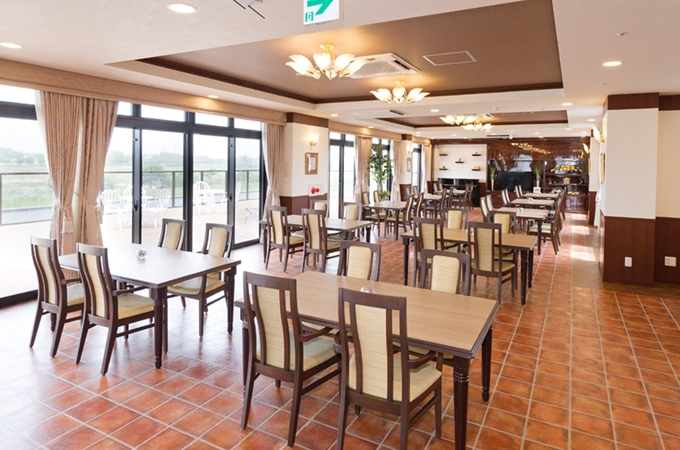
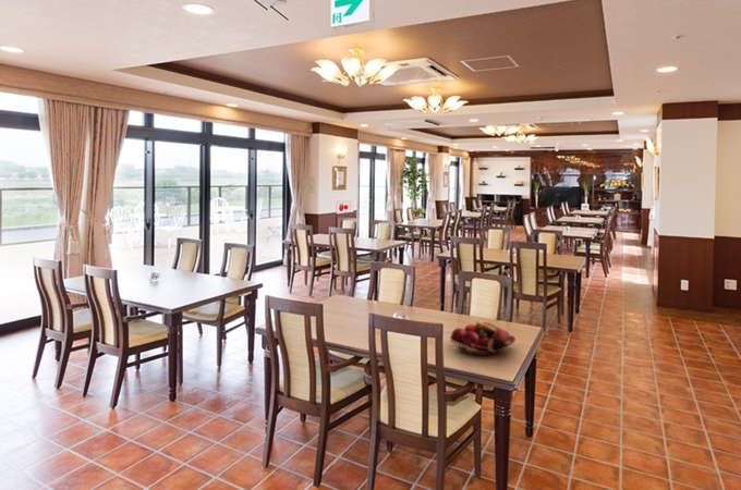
+ fruit basket [449,320,517,356]
